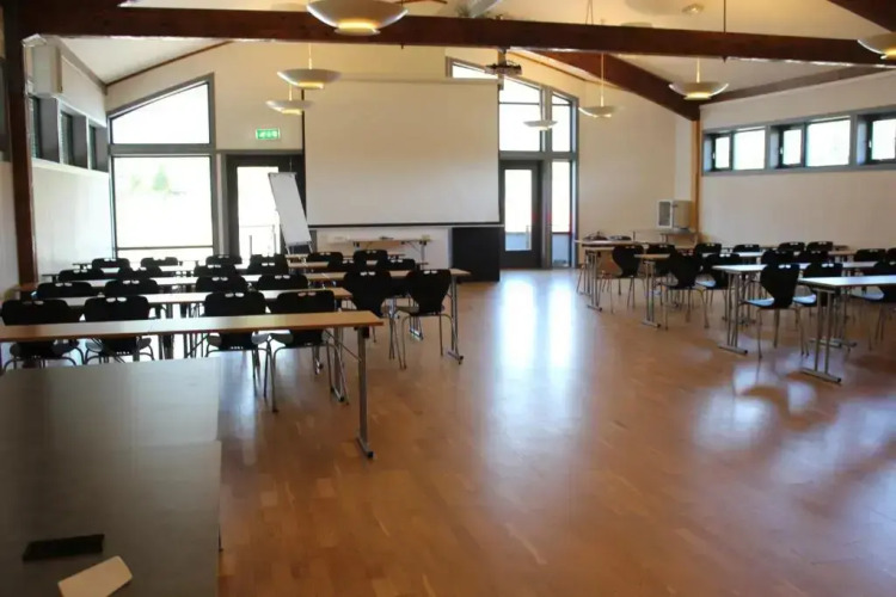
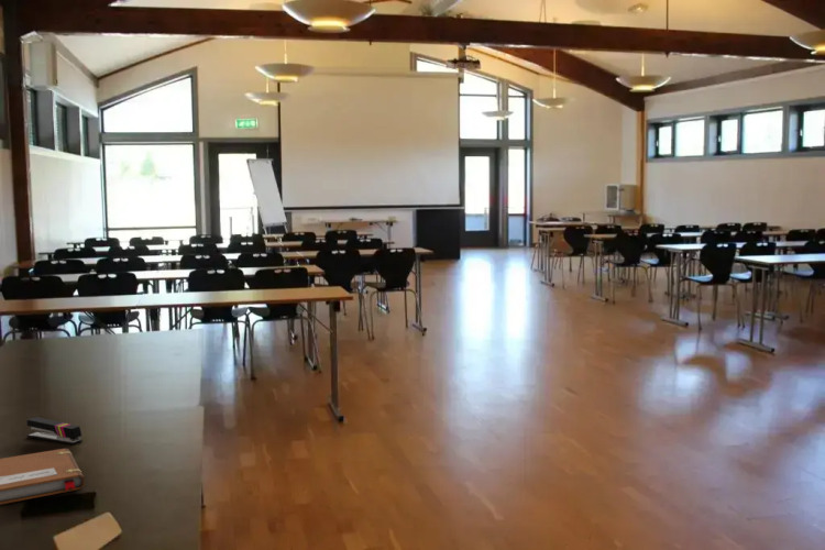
+ stapler [26,416,84,446]
+ notebook [0,448,86,506]
